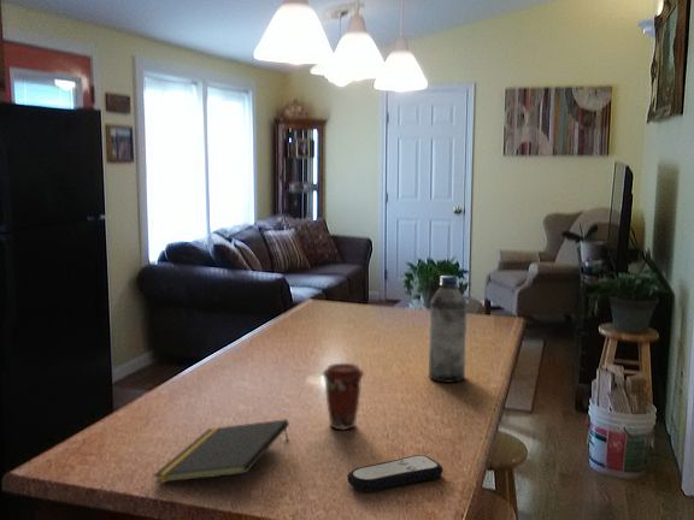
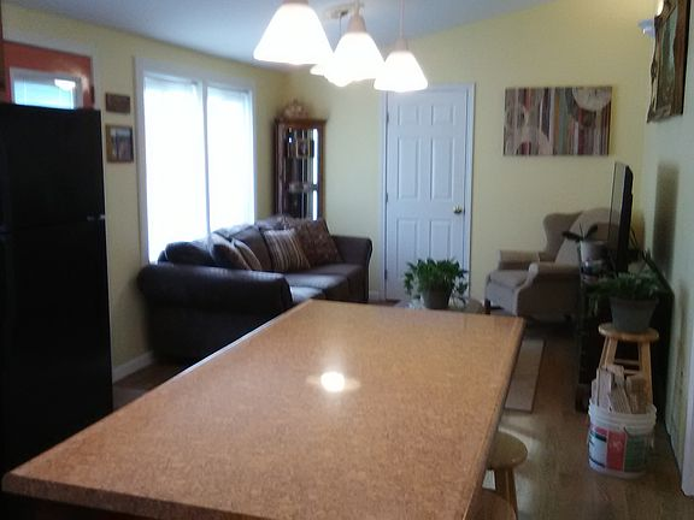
- remote control [346,454,445,492]
- notepad [152,418,290,484]
- coffee cup [322,362,365,431]
- water bottle [428,274,467,383]
